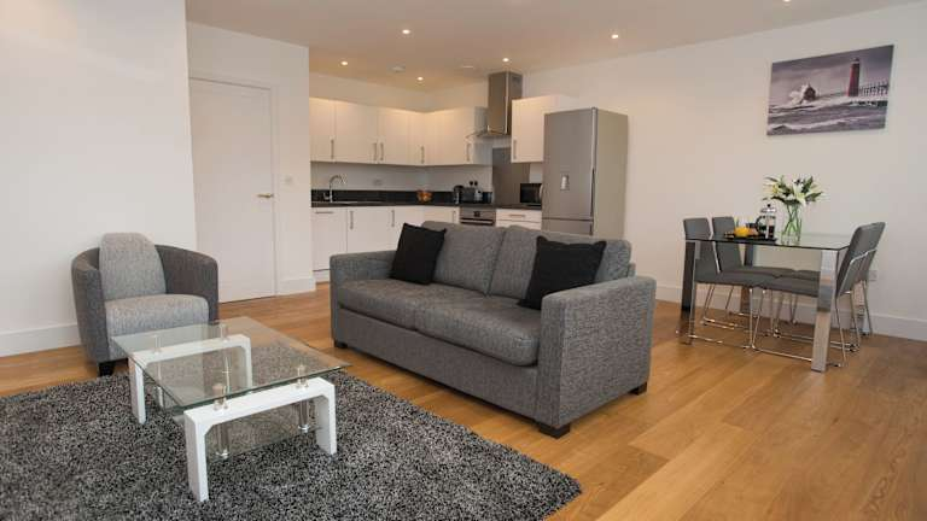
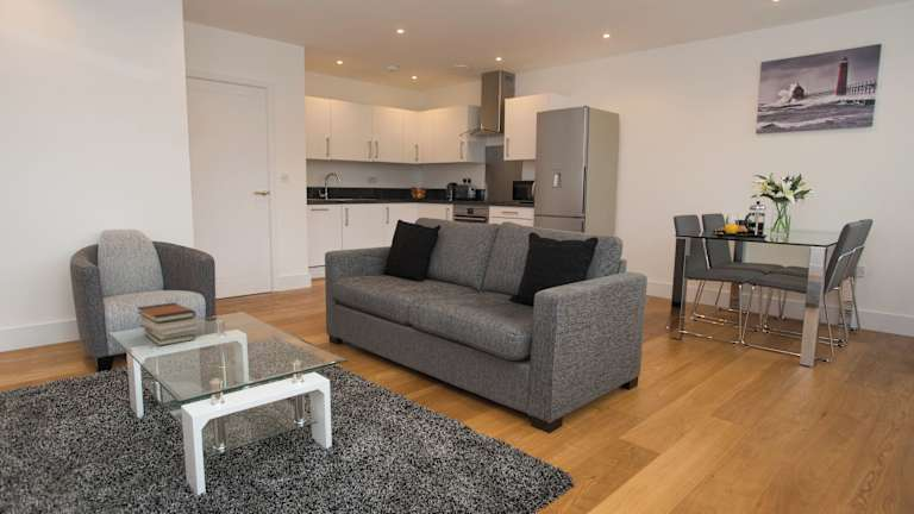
+ book stack [136,301,199,347]
